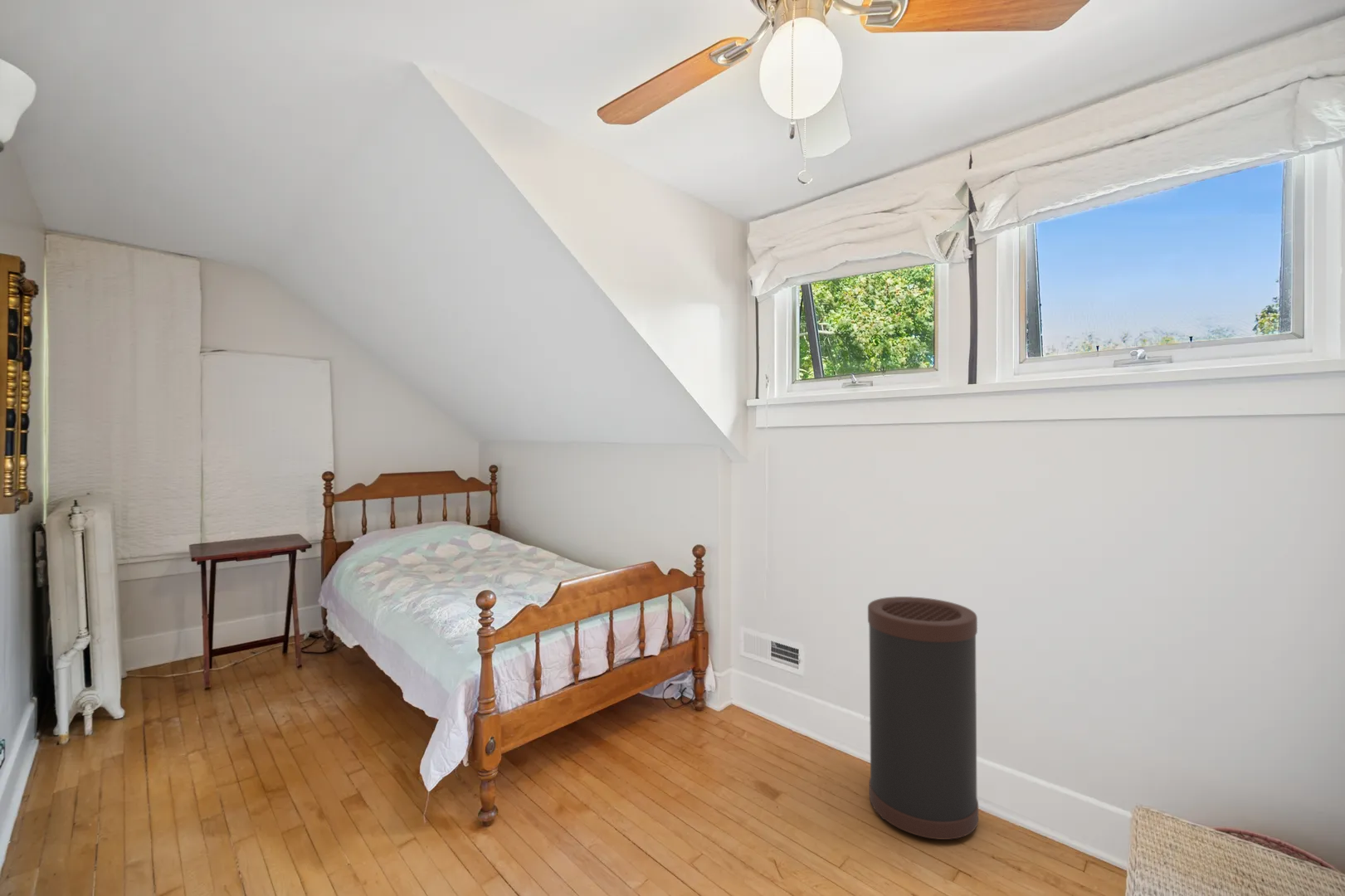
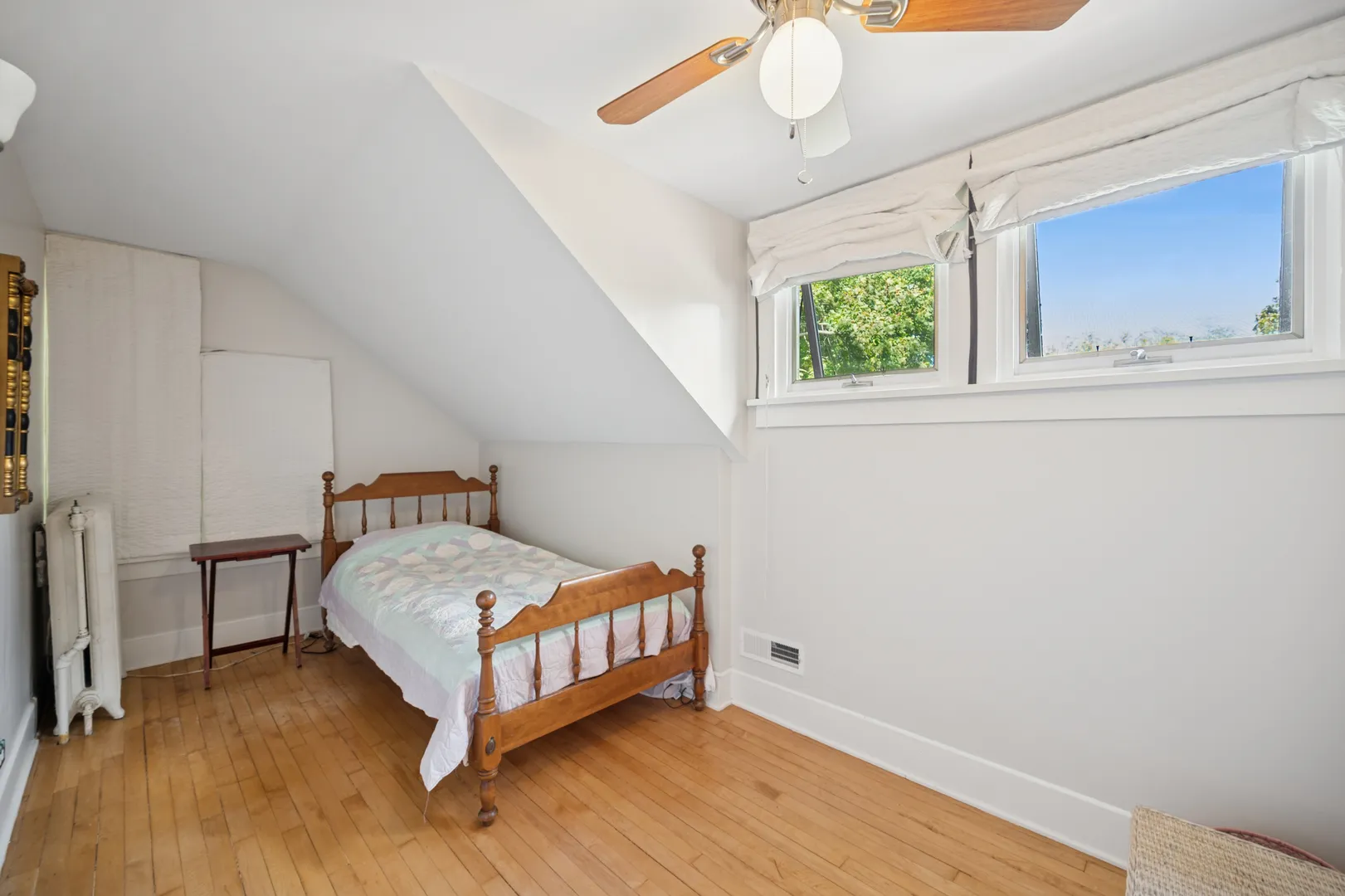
- trash can [867,596,979,840]
